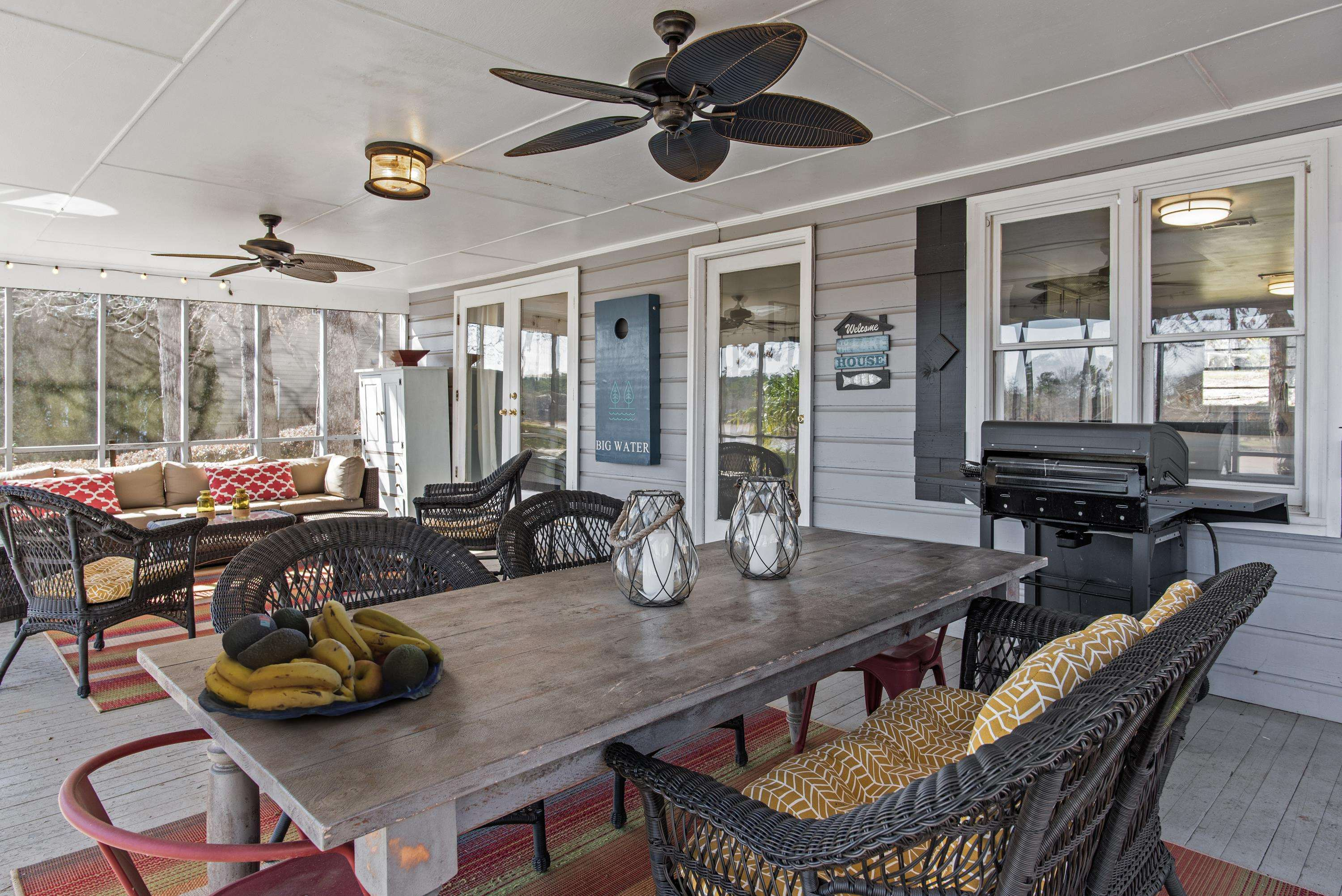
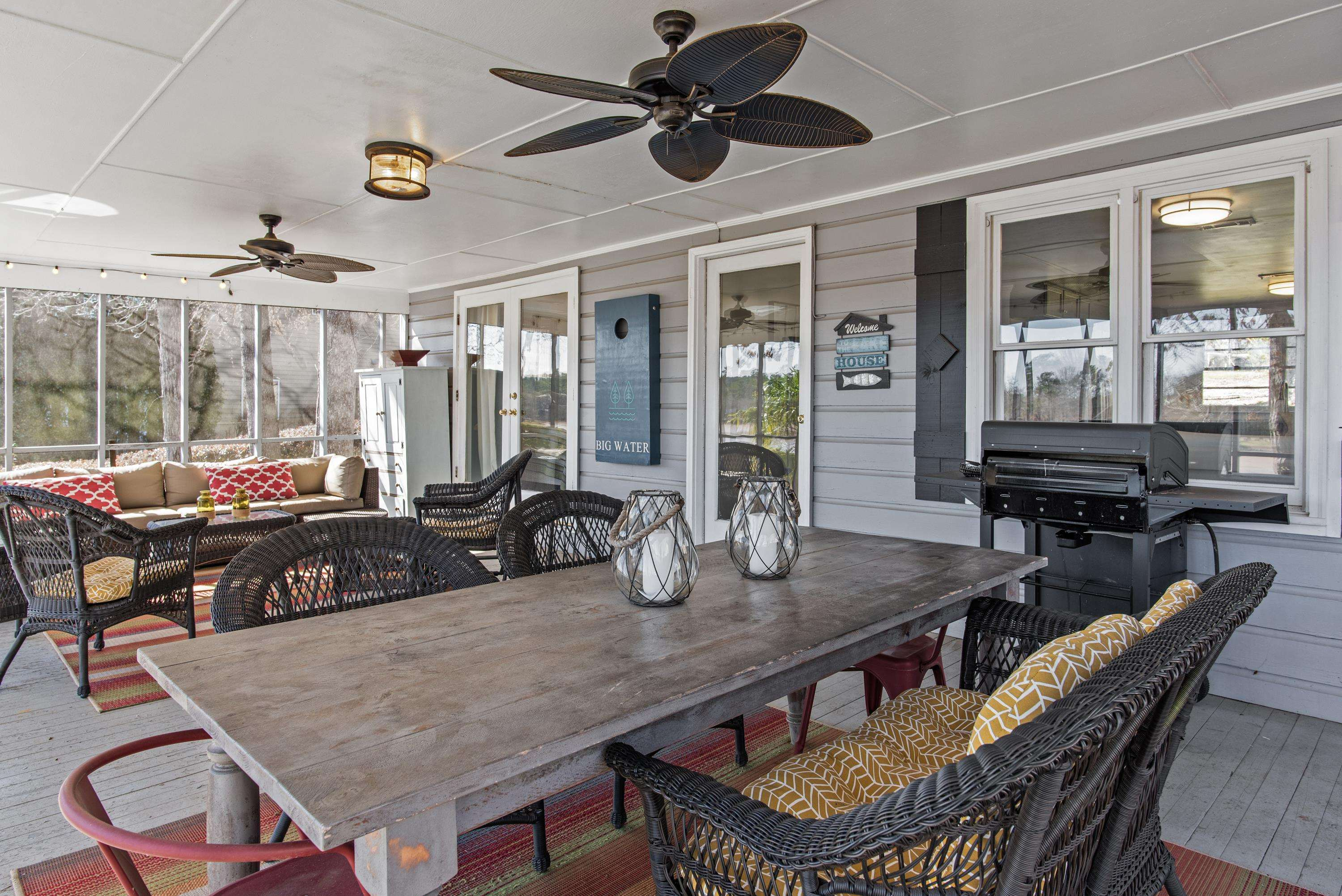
- fruit bowl [198,600,444,720]
